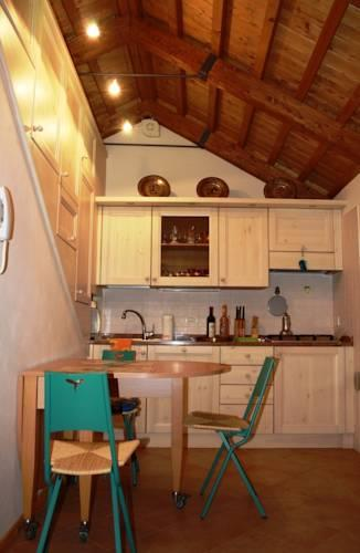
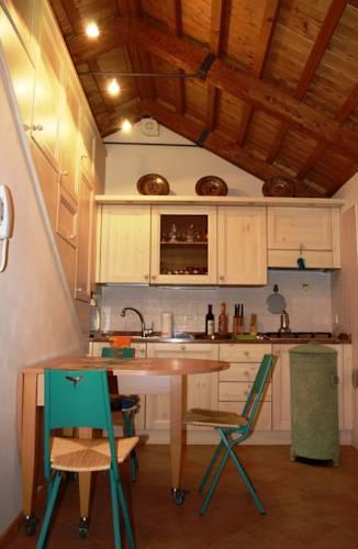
+ trash can [287,339,340,468]
